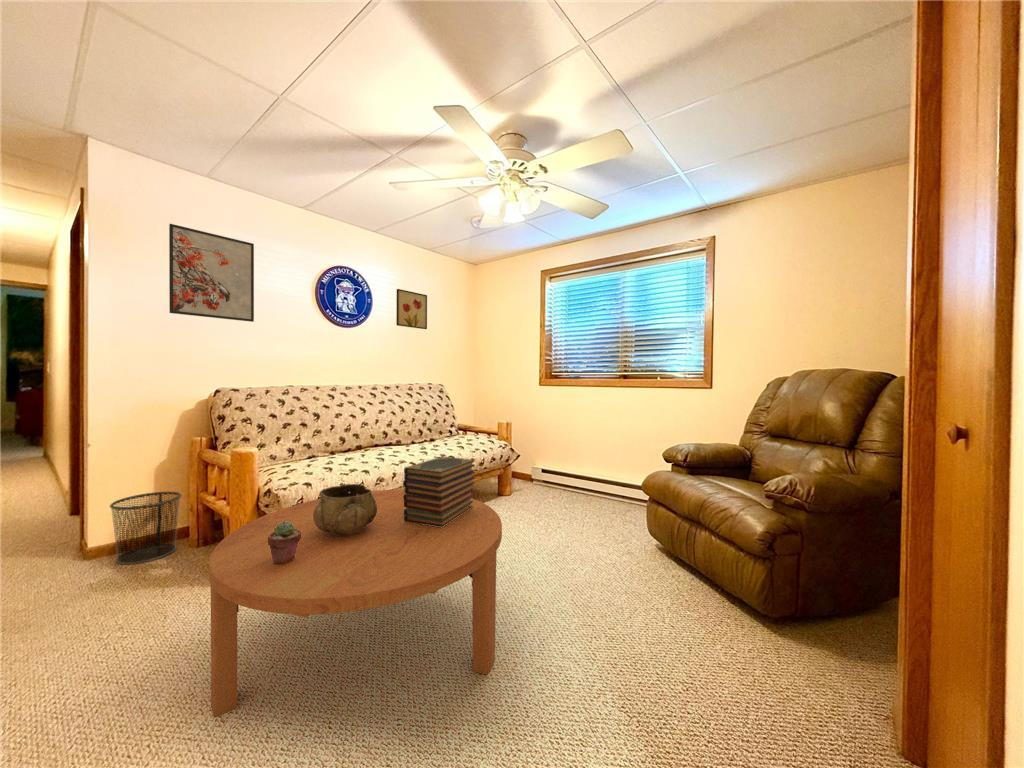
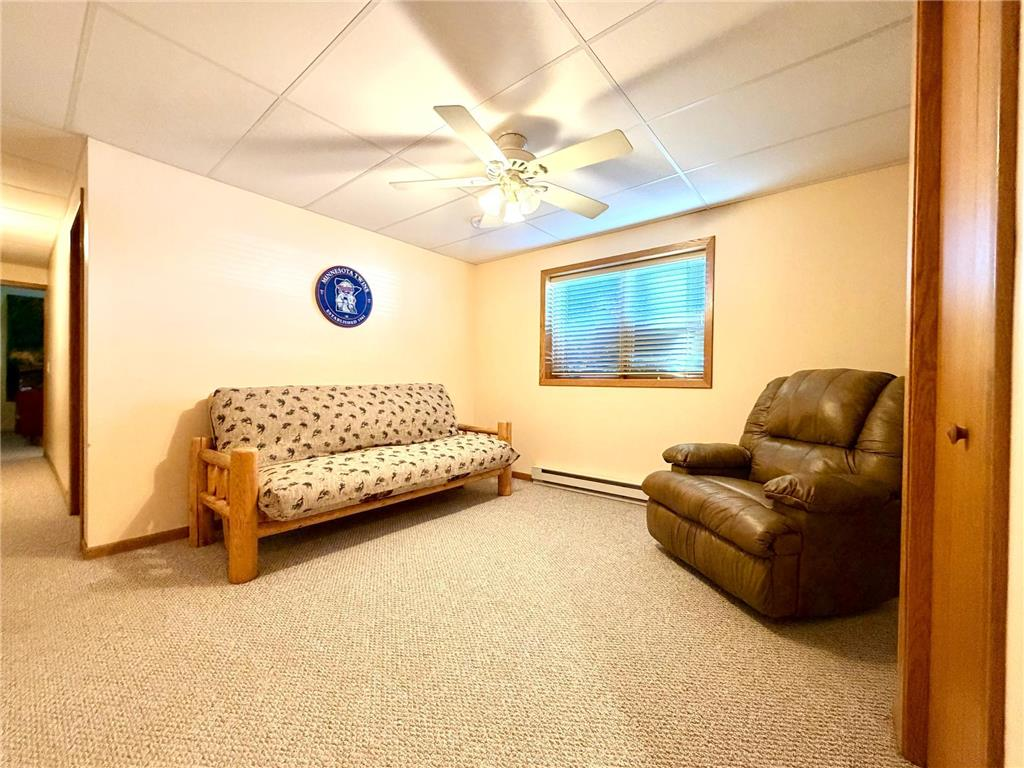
- wall art [395,288,428,330]
- decorative bowl [313,483,377,535]
- book stack [402,455,476,528]
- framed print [168,223,255,323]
- coffee table [208,489,503,719]
- waste bin [109,491,183,566]
- potted succulent [268,521,301,565]
